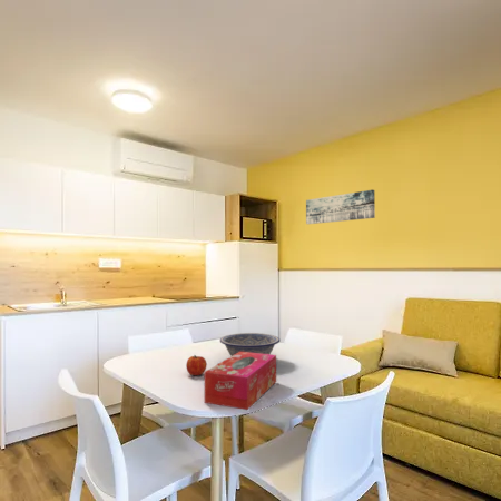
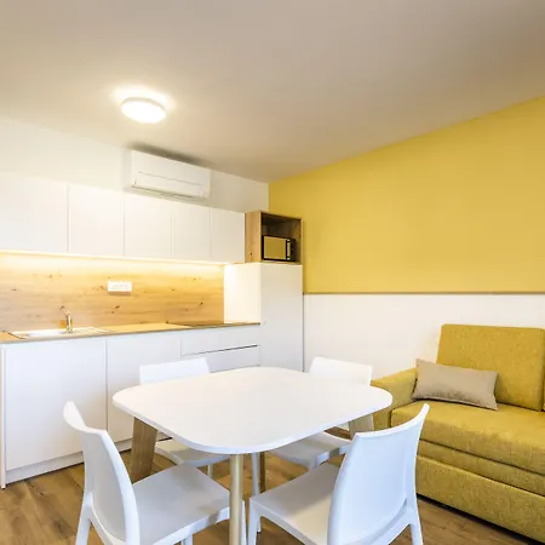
- wall art [305,188,376,225]
- fruit [185,354,208,376]
- tissue box [204,352,277,411]
- decorative bowl [218,332,281,356]
